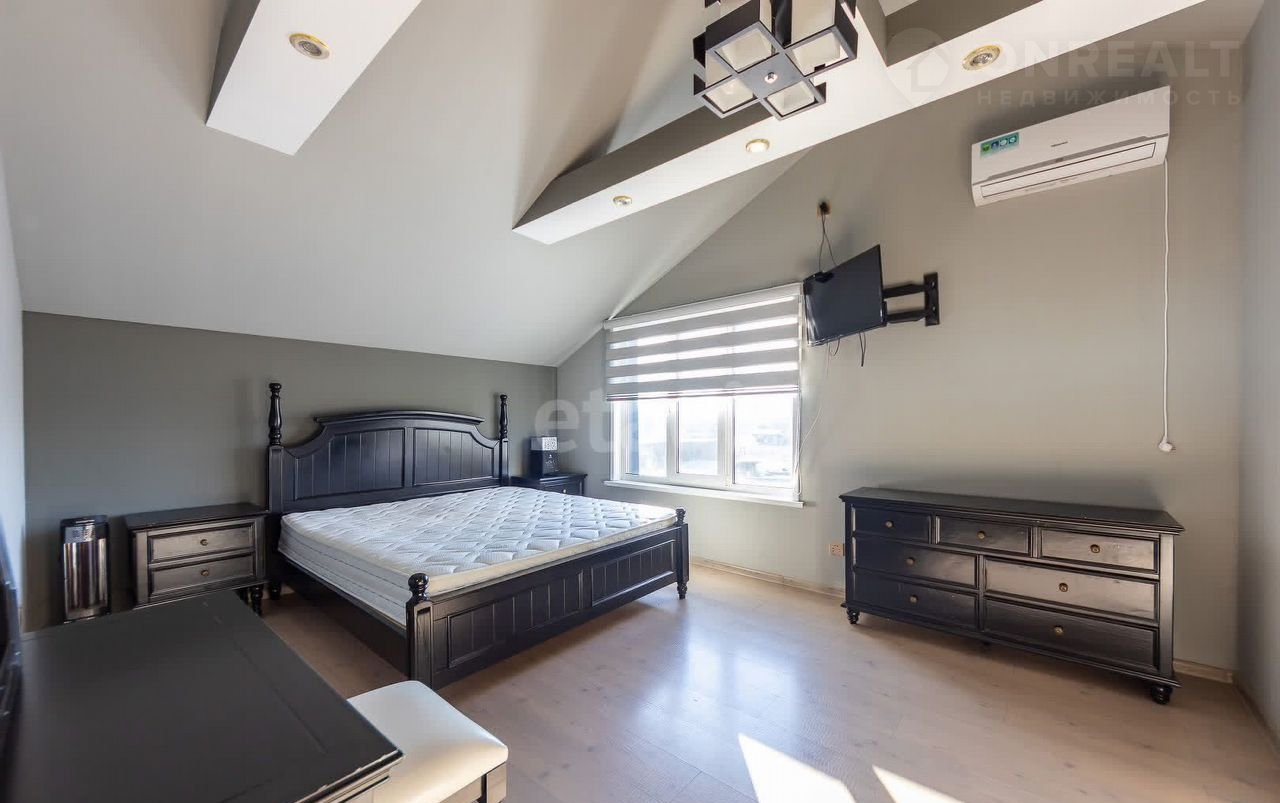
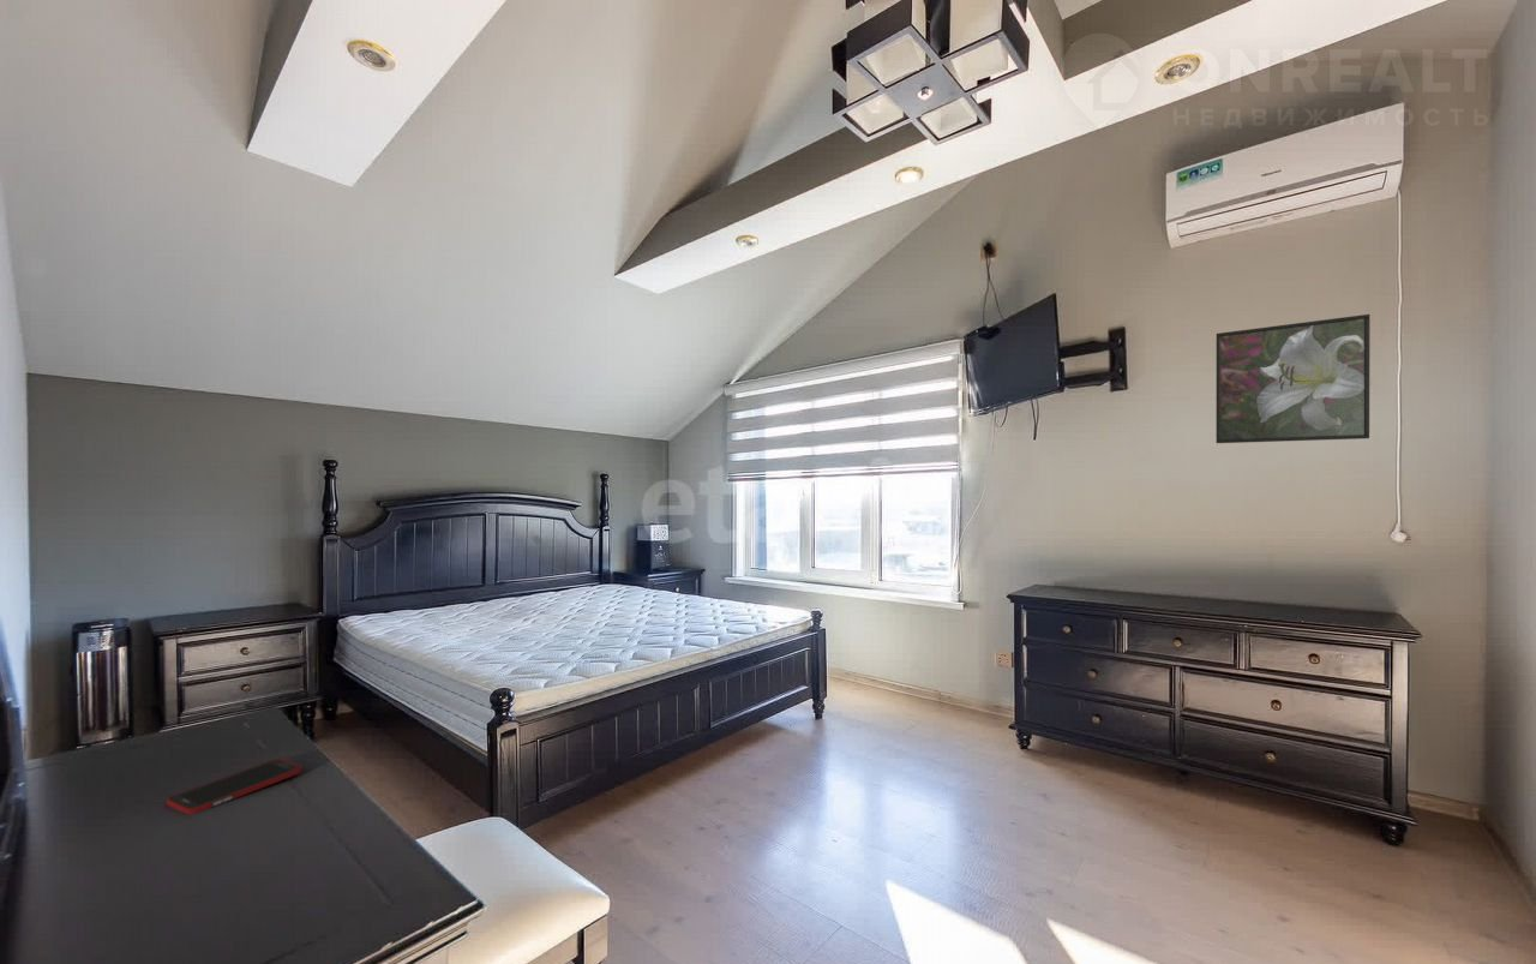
+ cell phone [166,758,304,815]
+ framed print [1216,313,1372,444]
